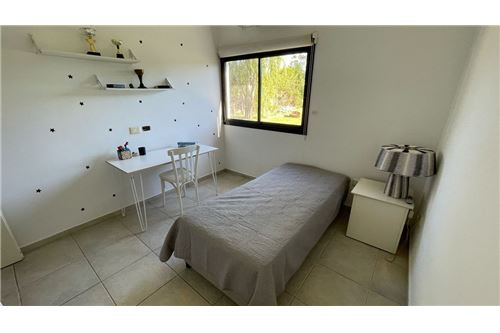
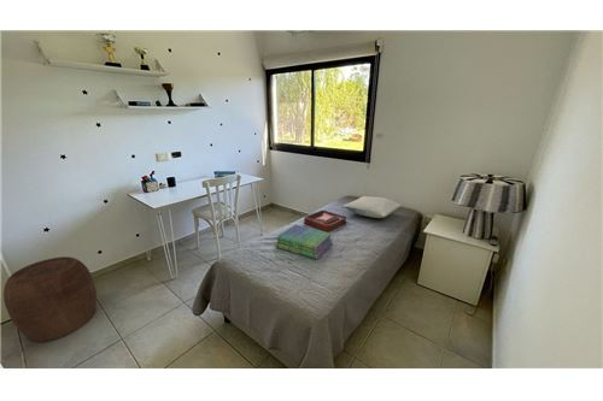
+ pillow [341,195,402,219]
+ stack of books [274,224,334,261]
+ stool [2,255,98,343]
+ decorative tray [303,208,347,232]
